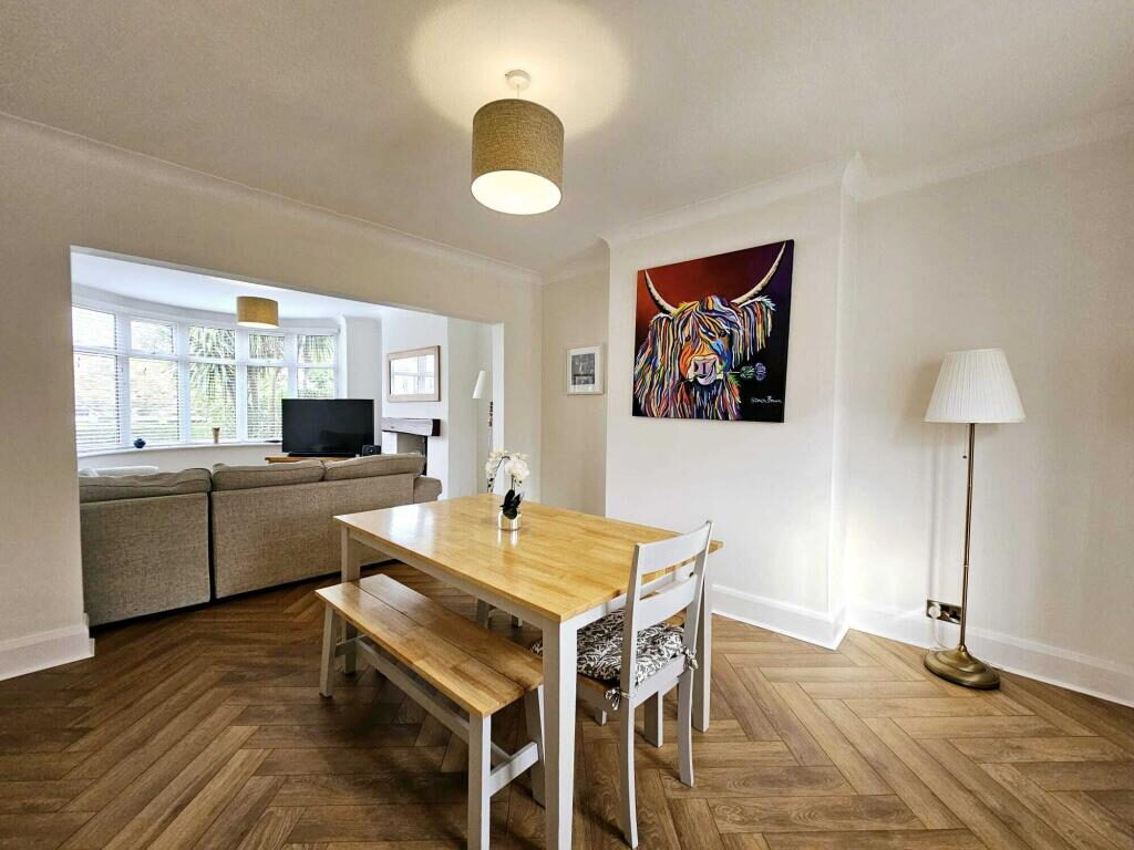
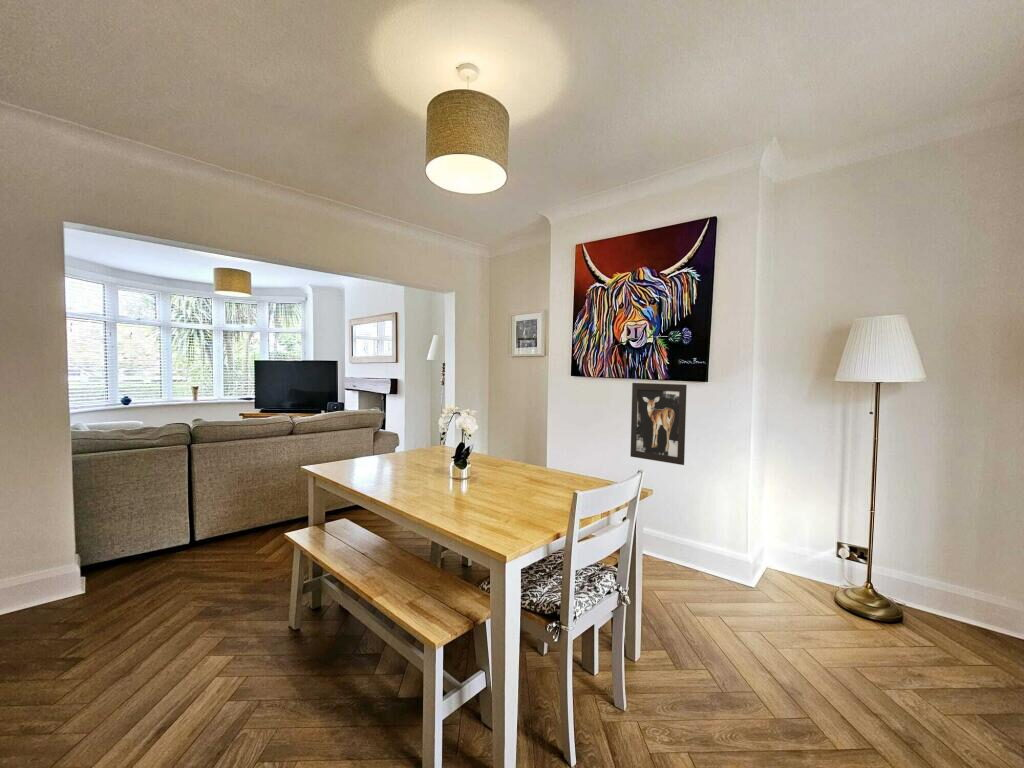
+ wall art [629,382,688,466]
